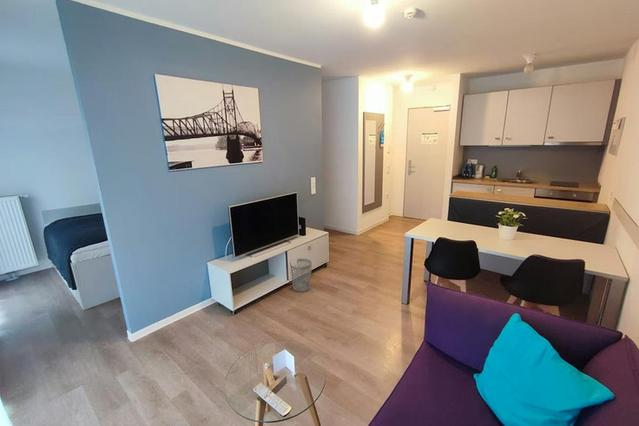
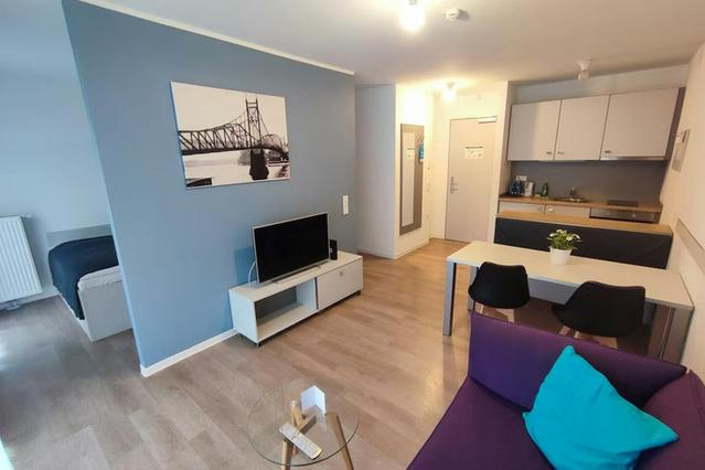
- wastebasket [289,258,313,293]
